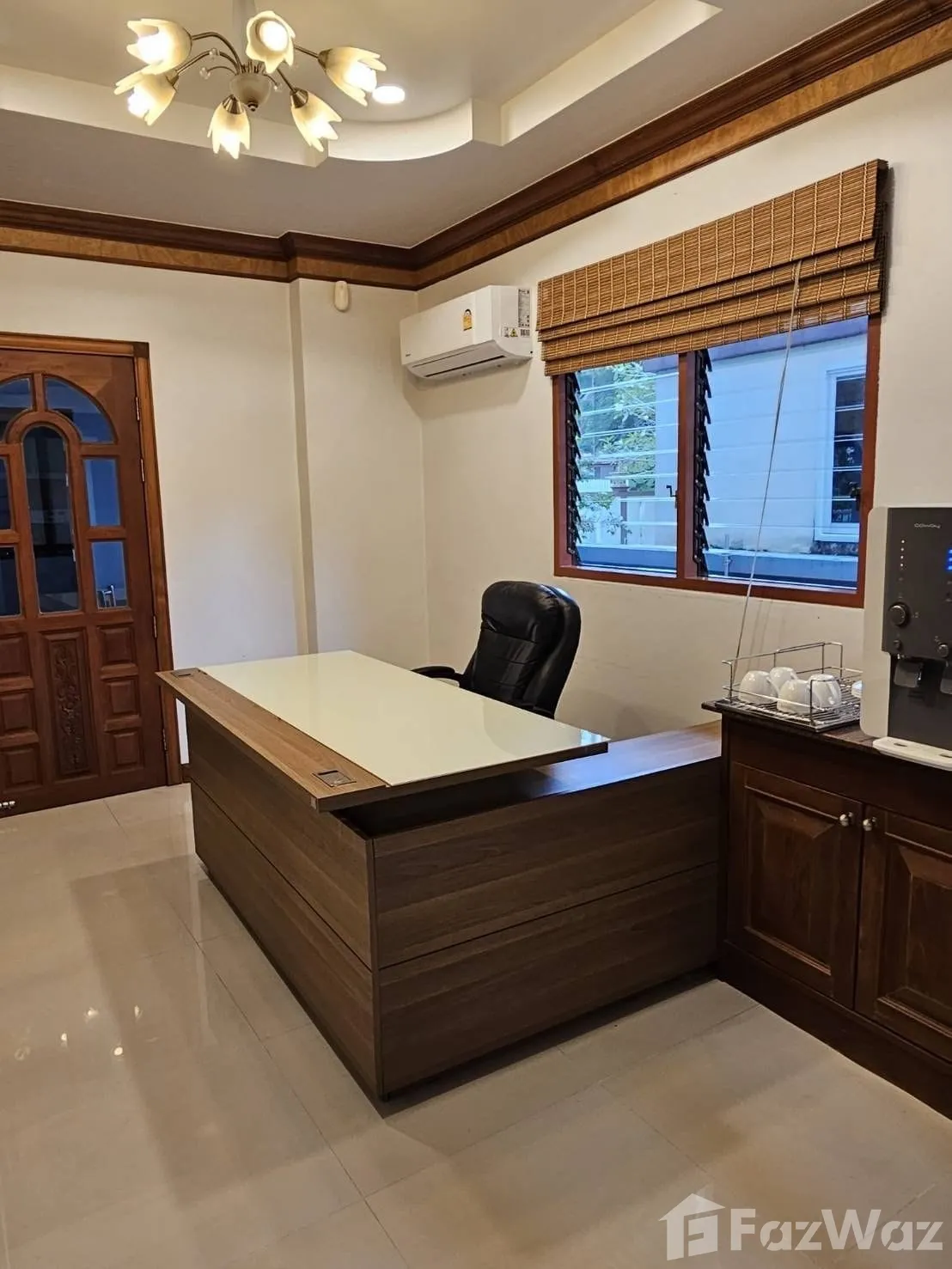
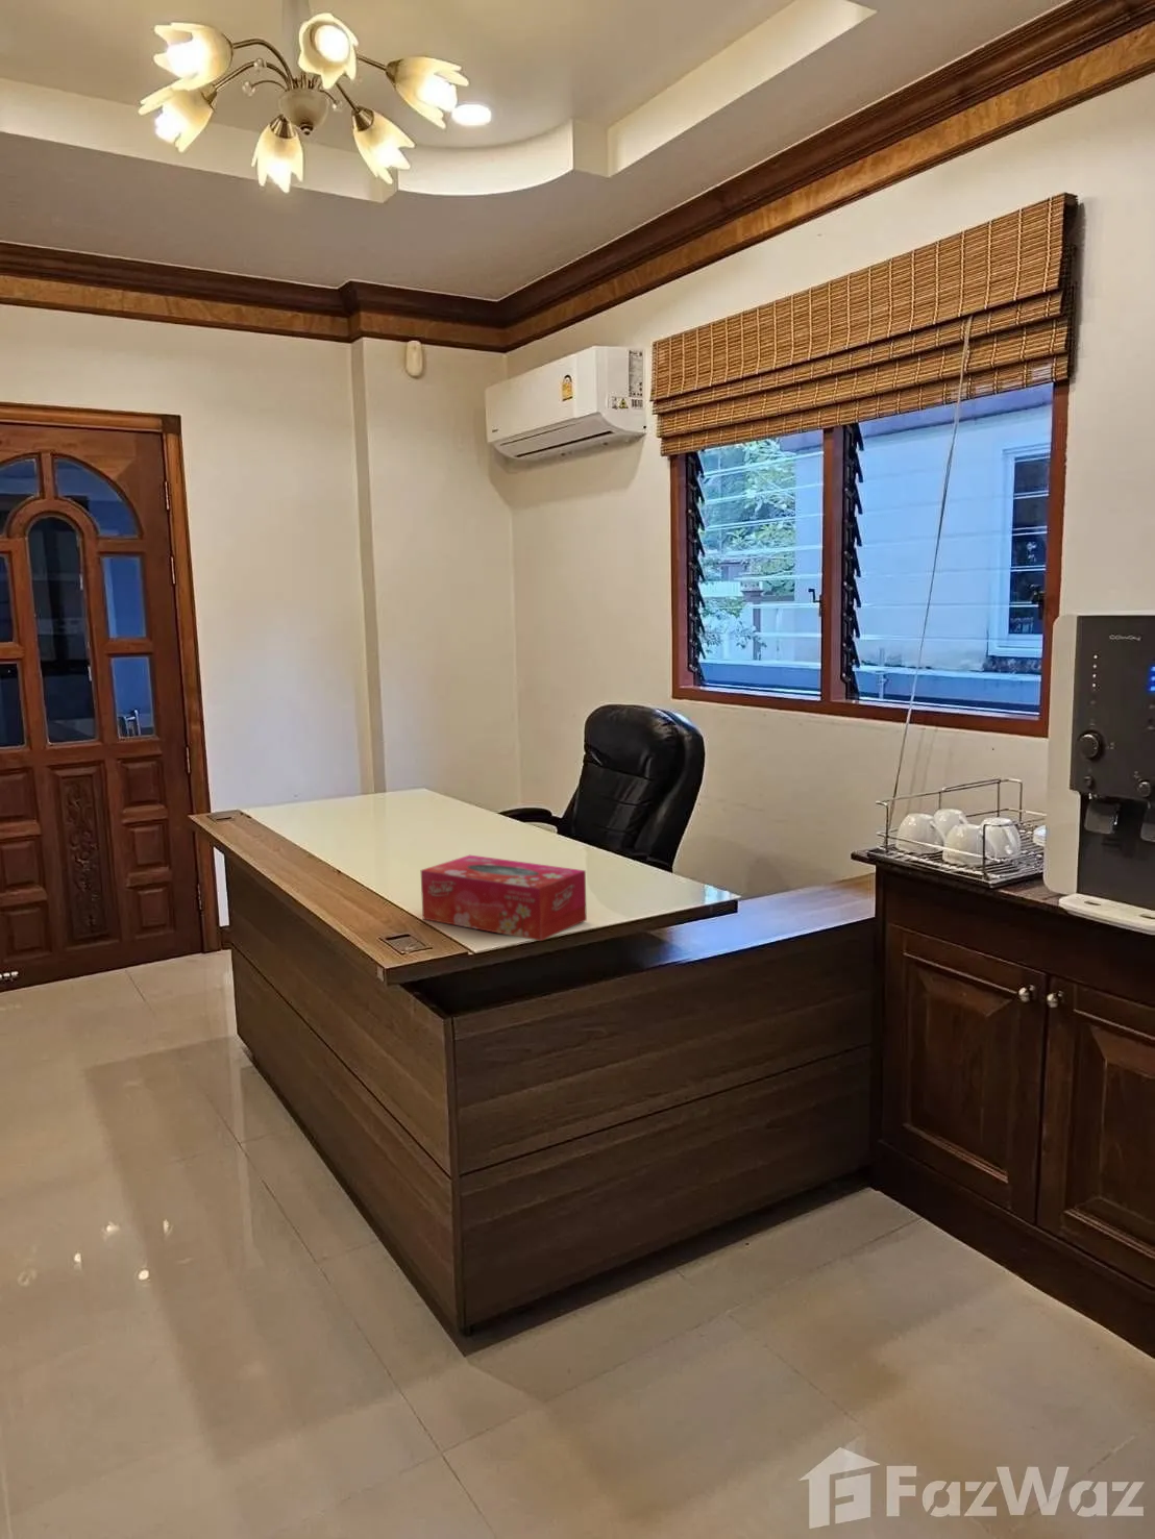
+ tissue box [420,855,588,942]
